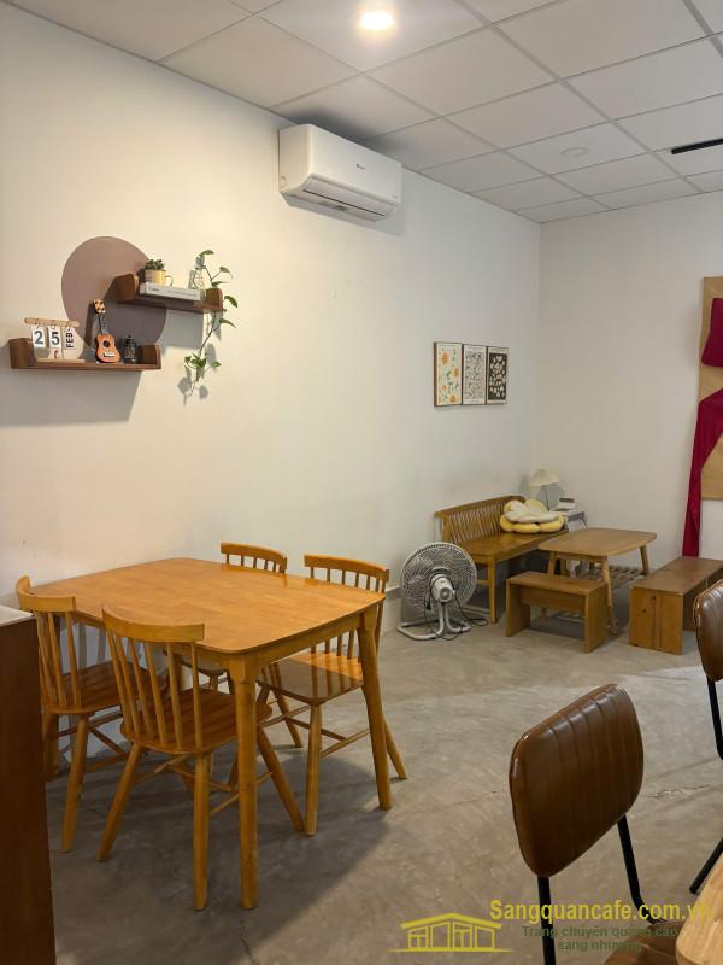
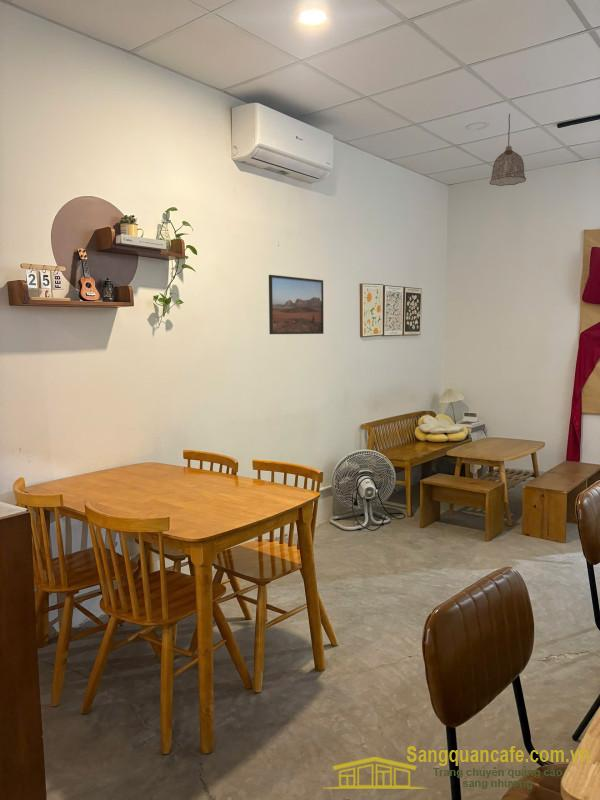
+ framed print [268,274,325,335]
+ pendant lamp [489,113,527,187]
